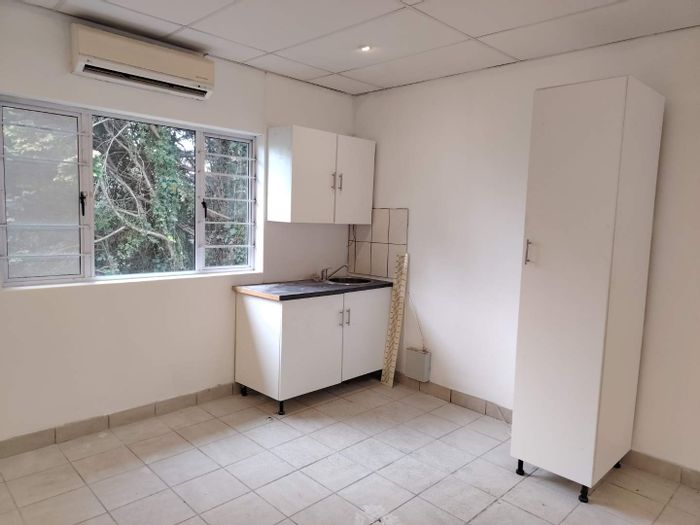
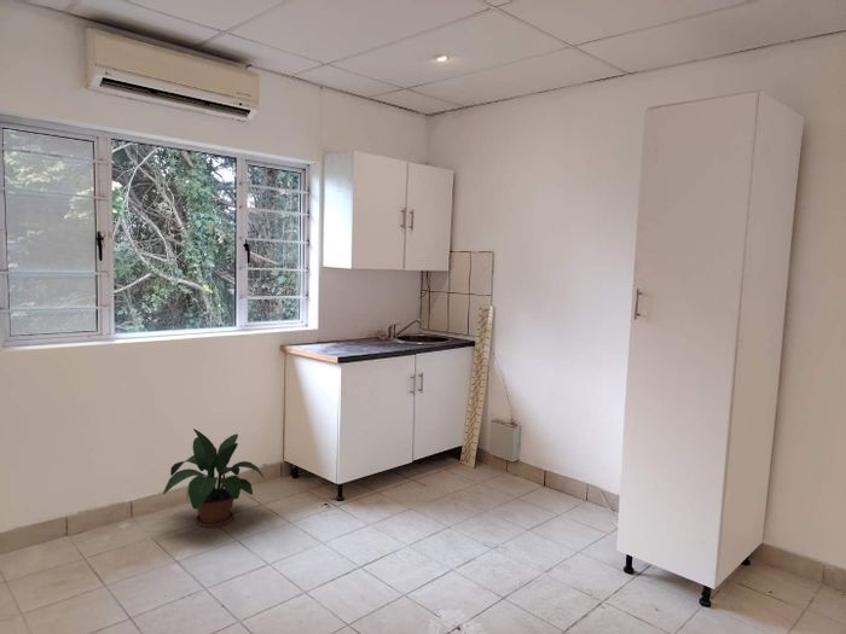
+ potted plant [162,427,266,528]
